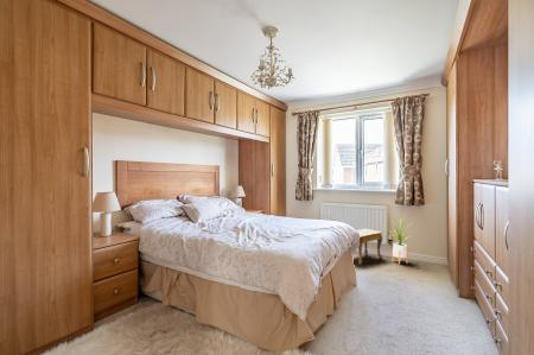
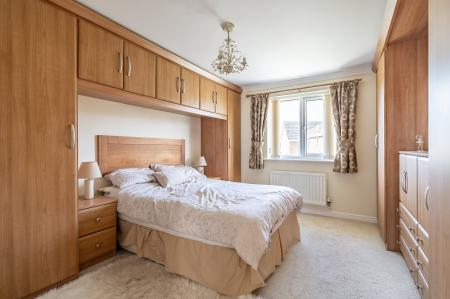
- house plant [386,215,412,265]
- footstool [356,228,383,266]
